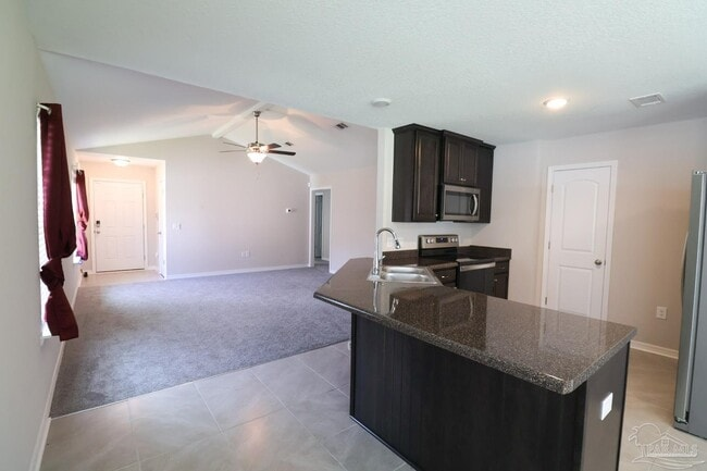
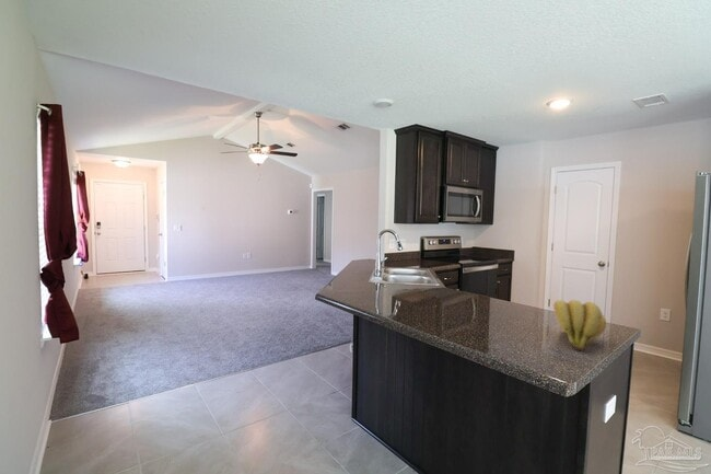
+ banana bunch [552,299,607,351]
